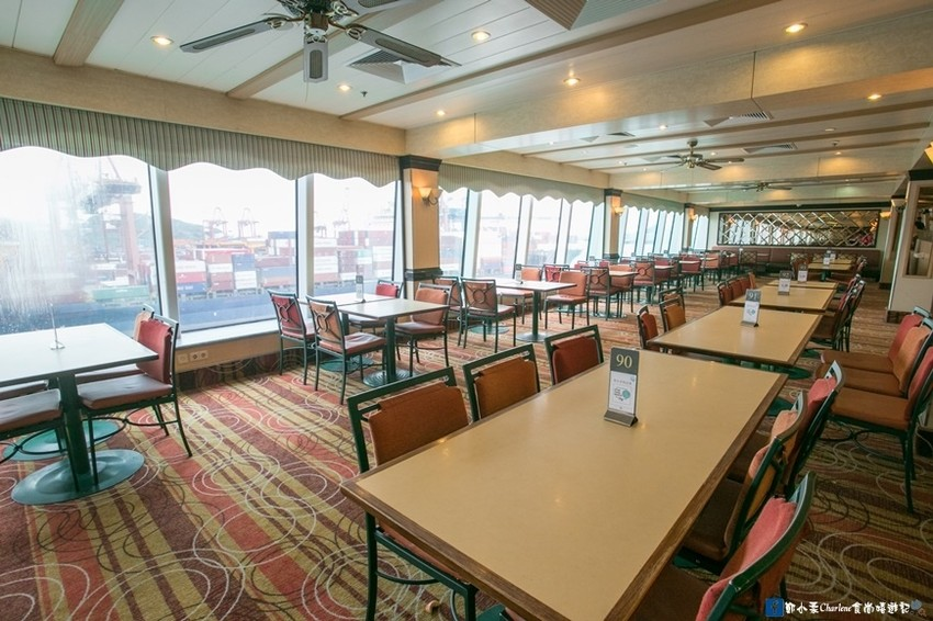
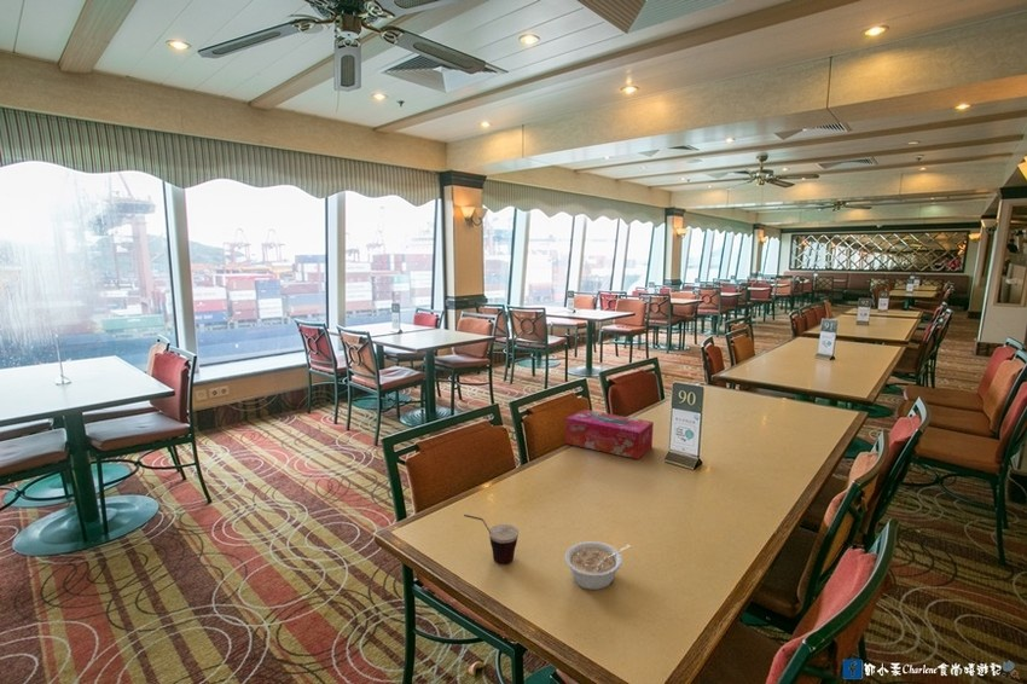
+ cup [463,514,520,566]
+ legume [564,540,632,591]
+ tissue box [564,408,655,460]
